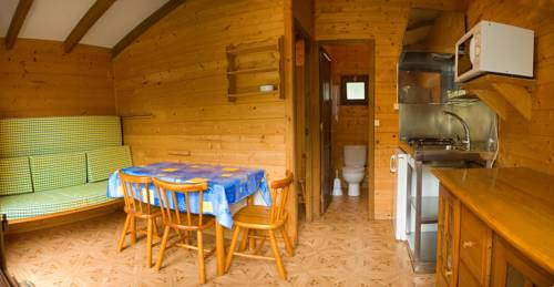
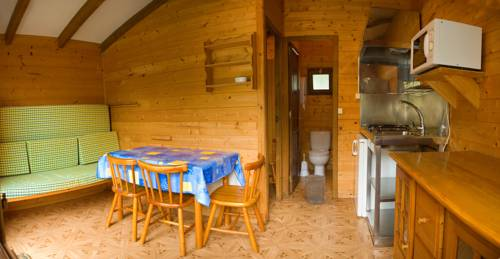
+ wastebasket [304,174,327,205]
